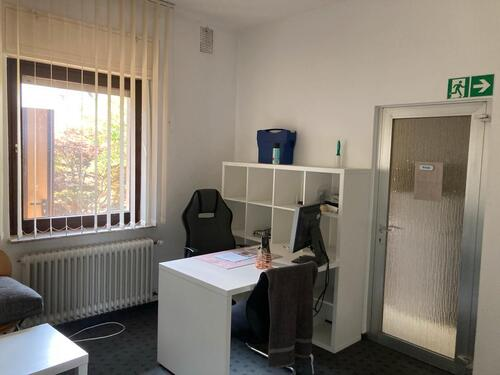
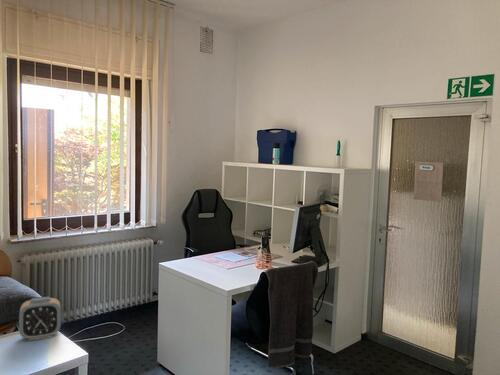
+ alarm clock [18,296,62,342]
